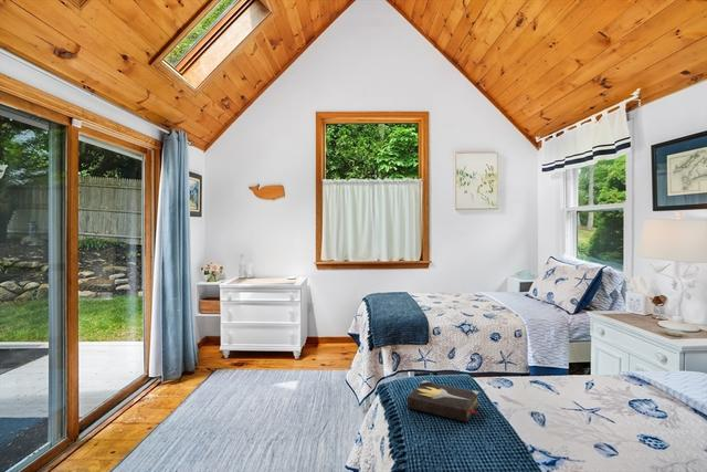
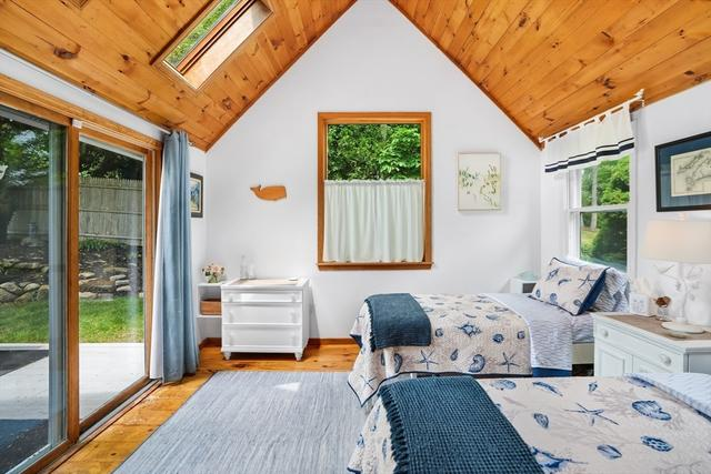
- hardback book [407,379,481,423]
